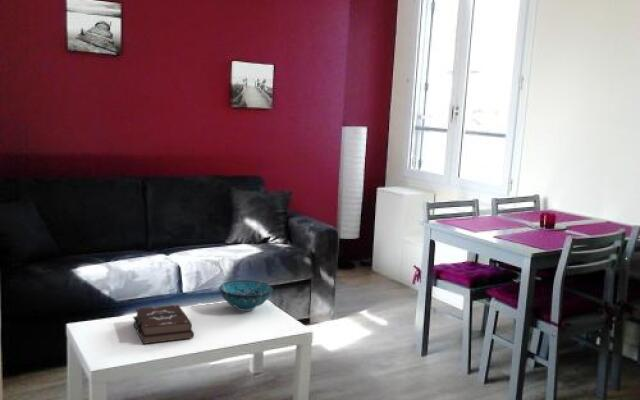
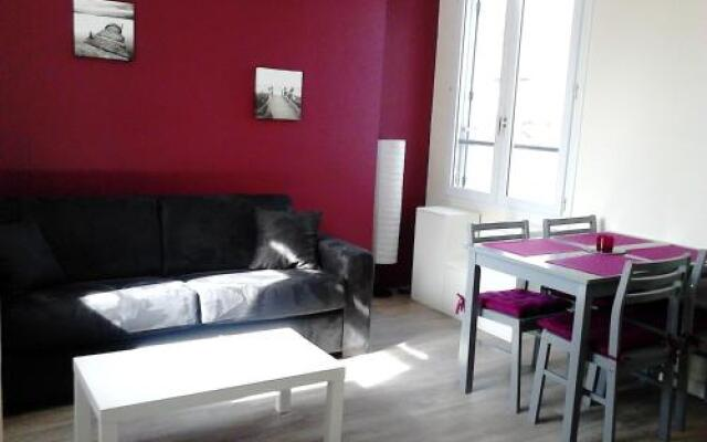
- decorative bowl [218,279,273,312]
- hardback book [132,304,195,345]
